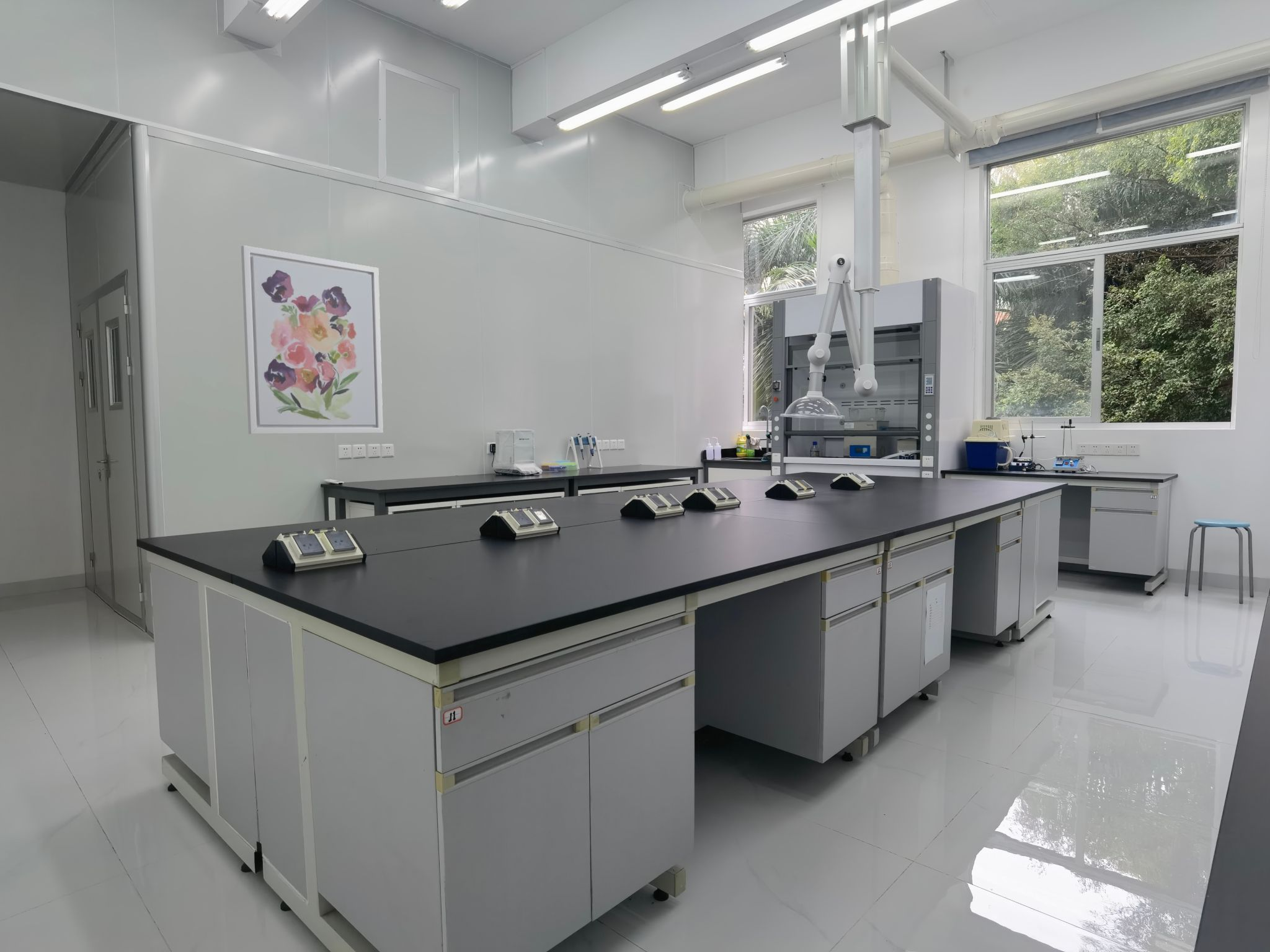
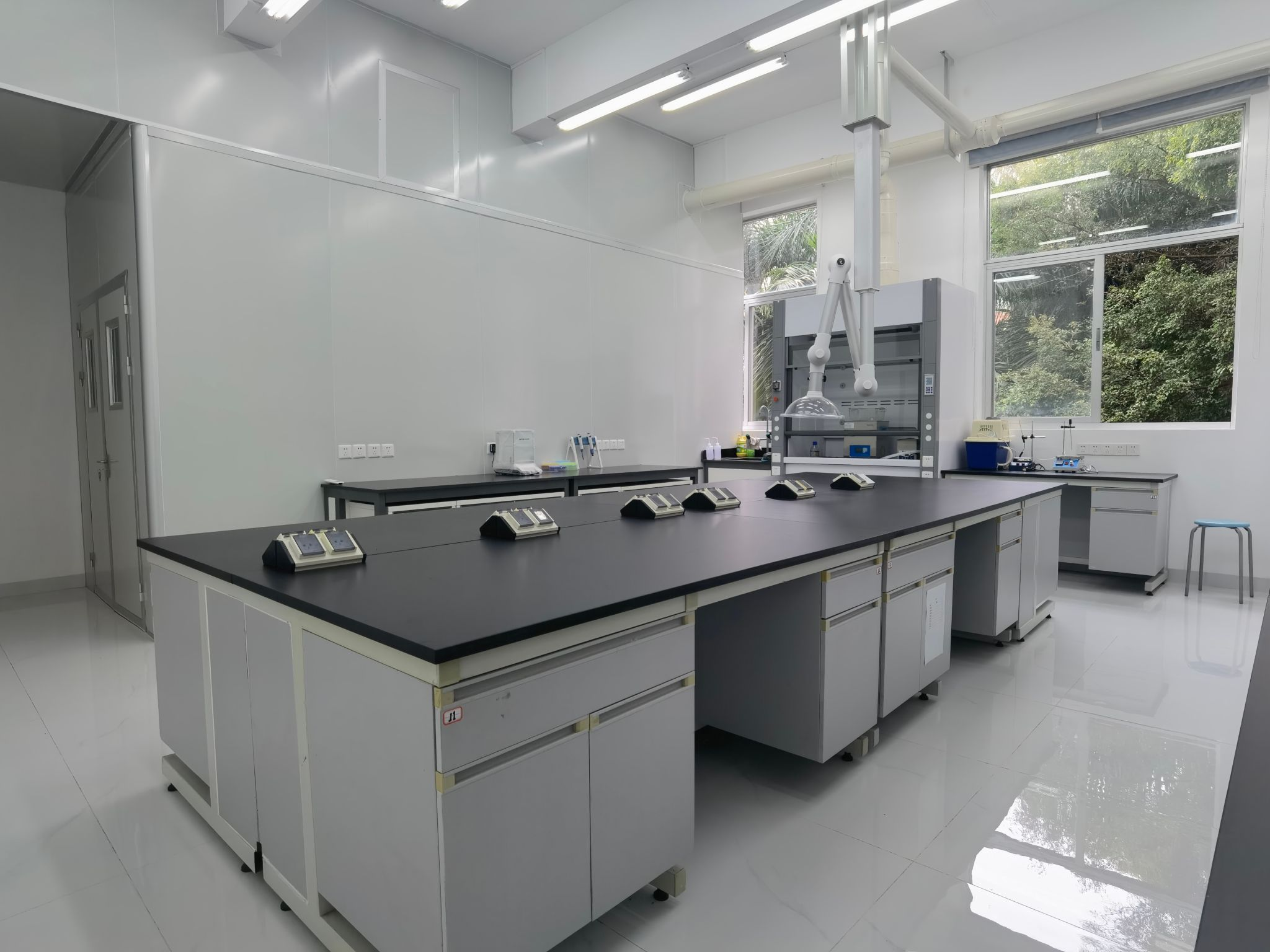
- wall art [241,245,384,434]
